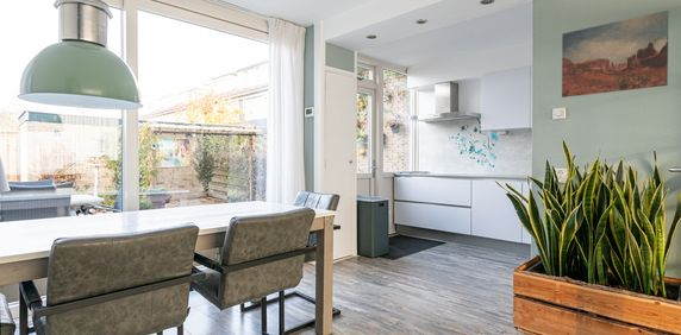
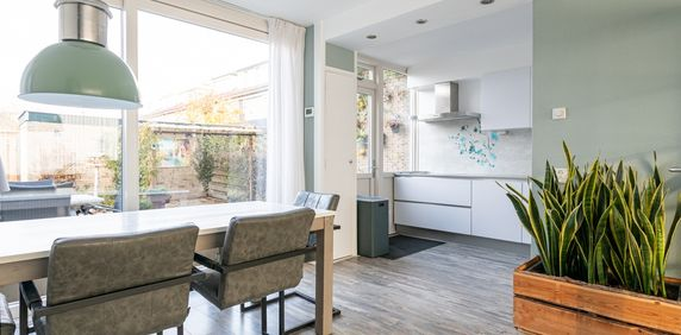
- wall art [561,10,669,99]
